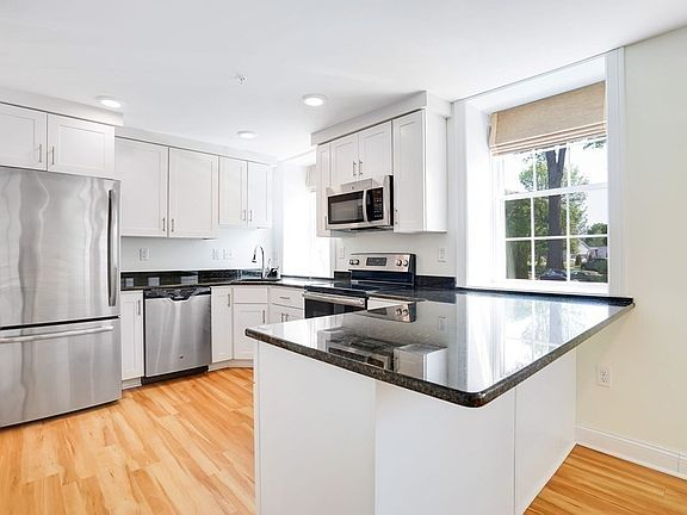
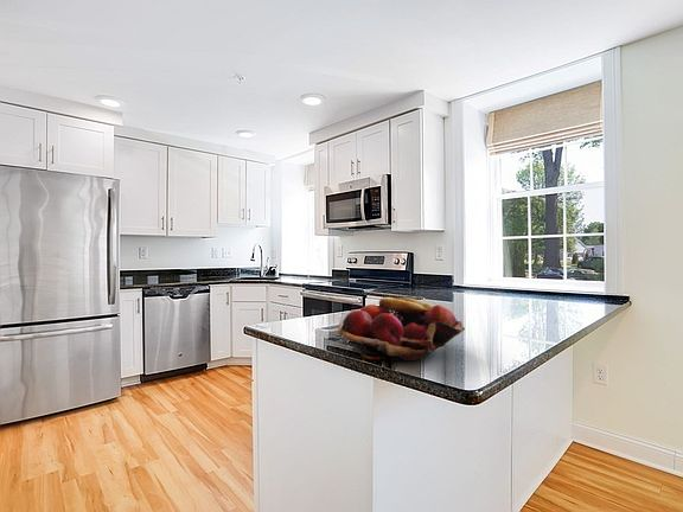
+ fruit basket [337,296,466,361]
